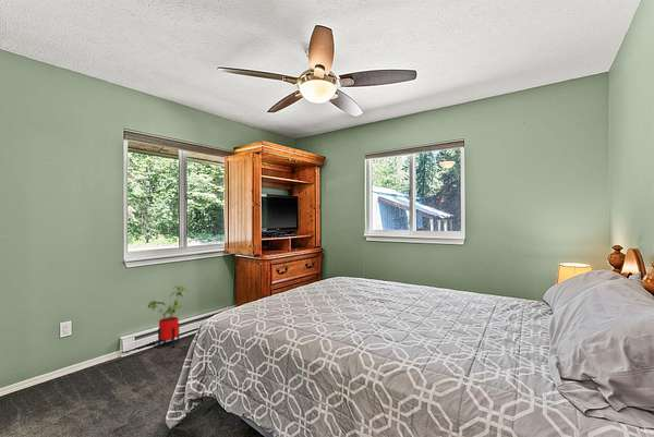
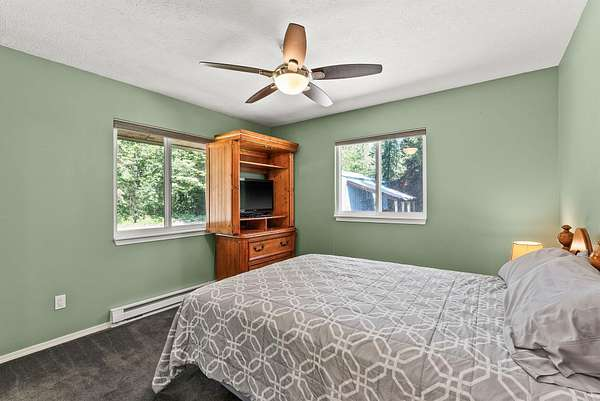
- house plant [147,284,190,350]
